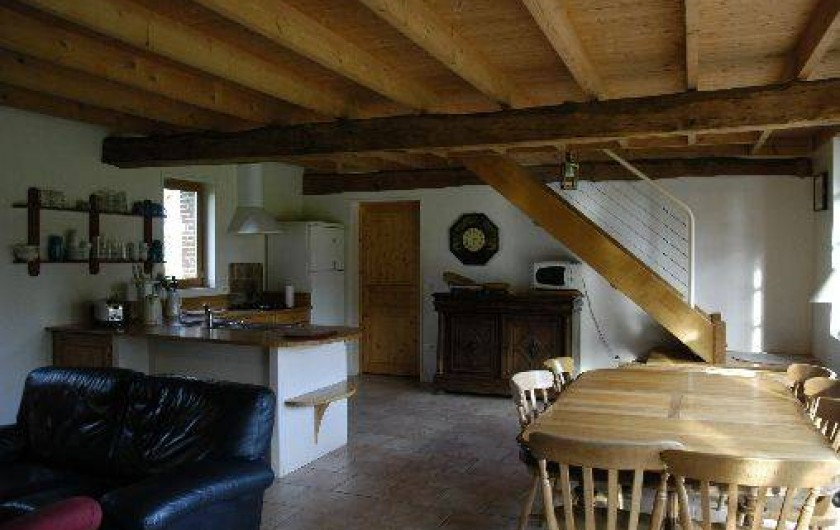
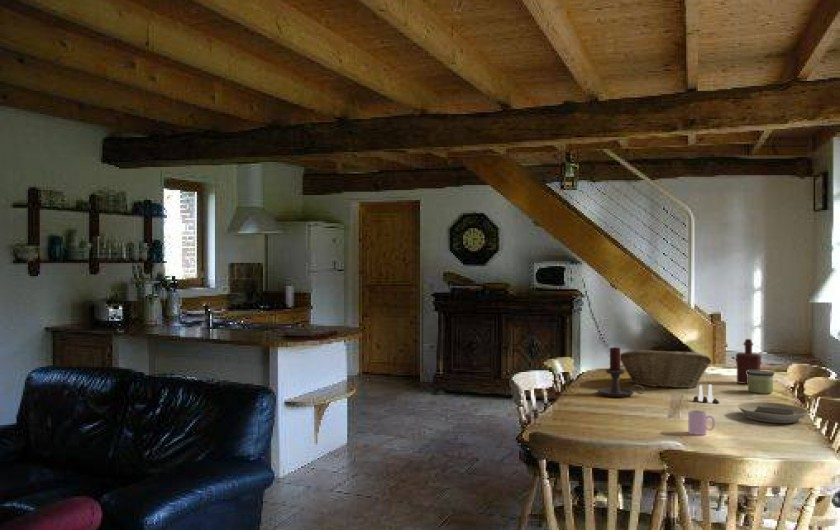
+ salt and pepper shaker set [692,384,720,404]
+ candle [747,369,775,395]
+ bottle [735,338,763,385]
+ fruit basket [620,349,712,389]
+ plate [737,401,810,424]
+ candle holder [597,346,645,398]
+ cup [687,409,716,436]
